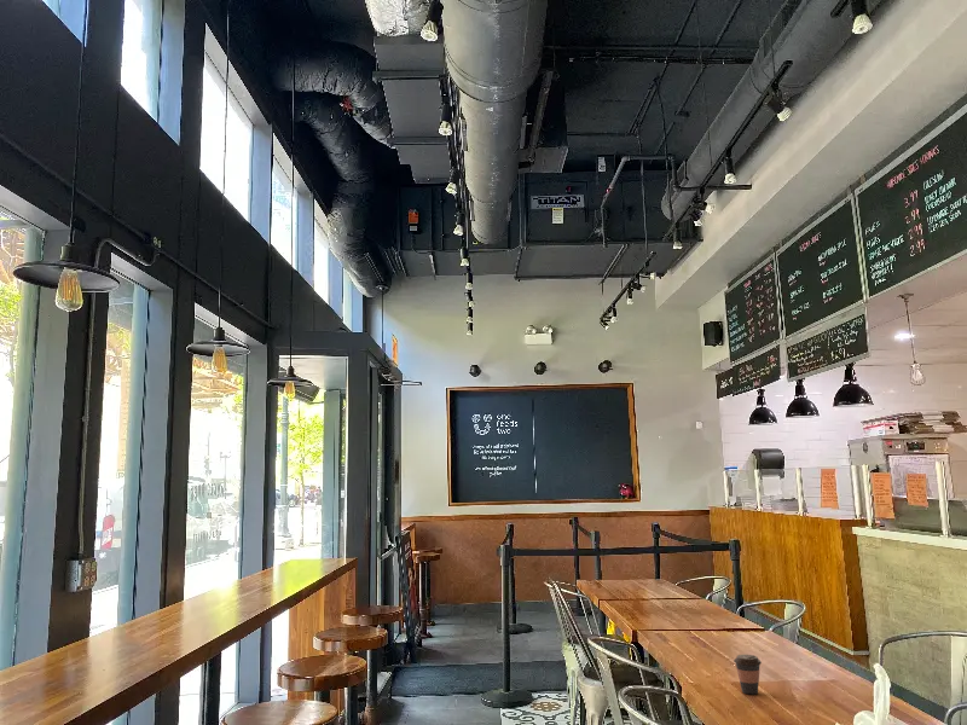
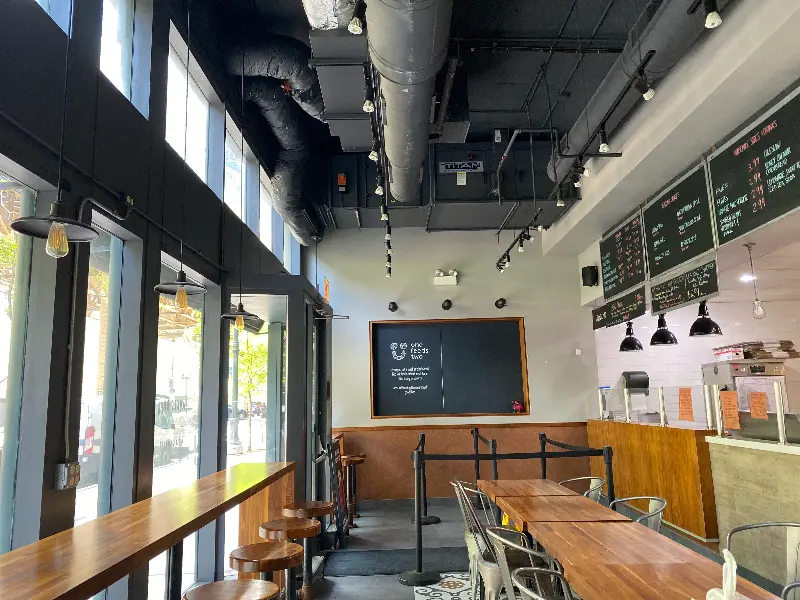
- coffee cup [733,654,763,696]
